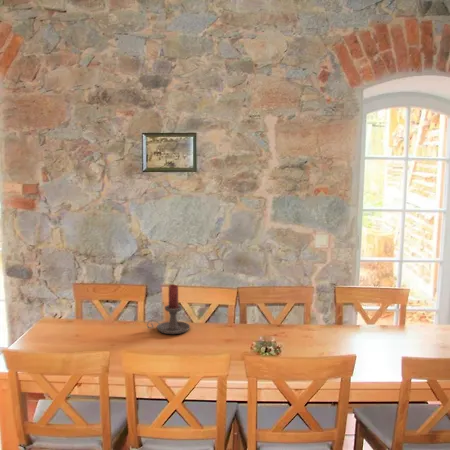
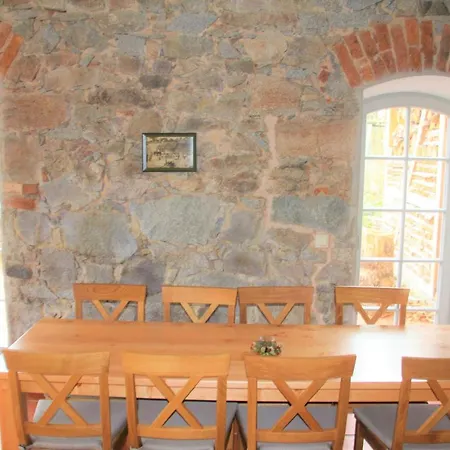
- candle holder [146,283,191,335]
